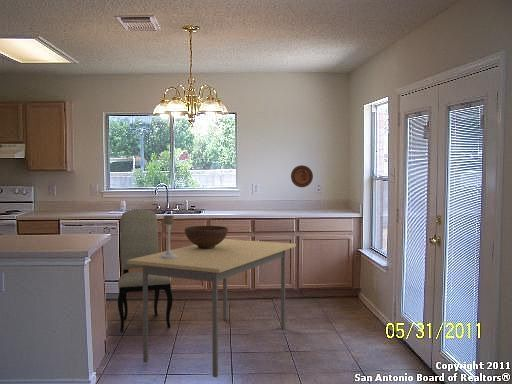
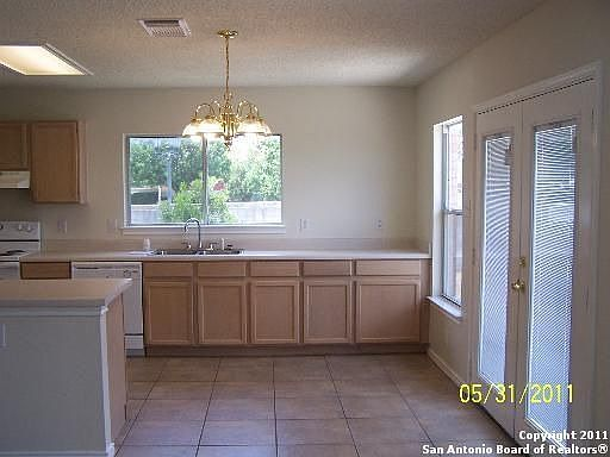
- dining table [127,238,297,378]
- candle holder [160,215,177,259]
- dining chair [117,208,174,333]
- decorative plate [290,164,314,188]
- fruit bowl [184,225,229,249]
